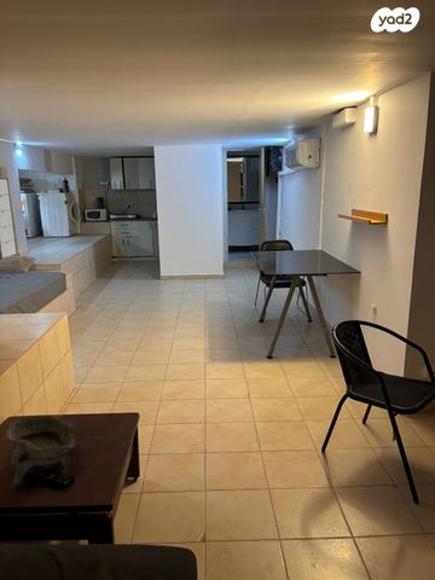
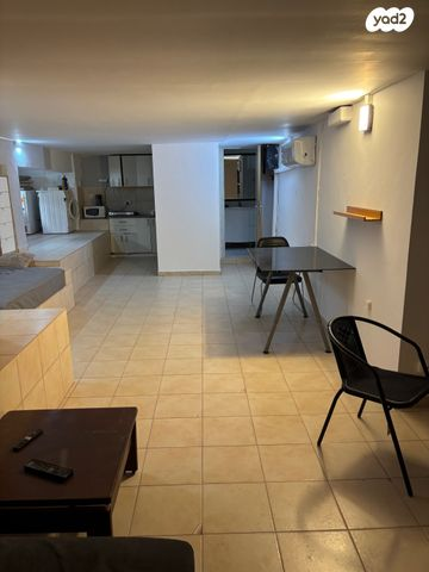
- bowl [5,414,77,491]
